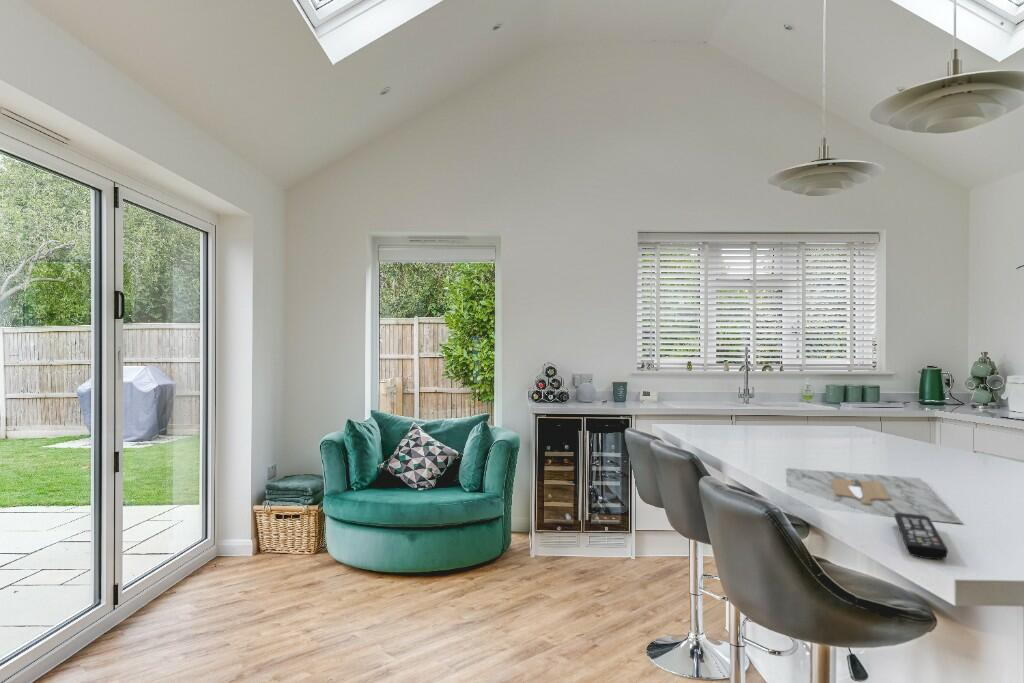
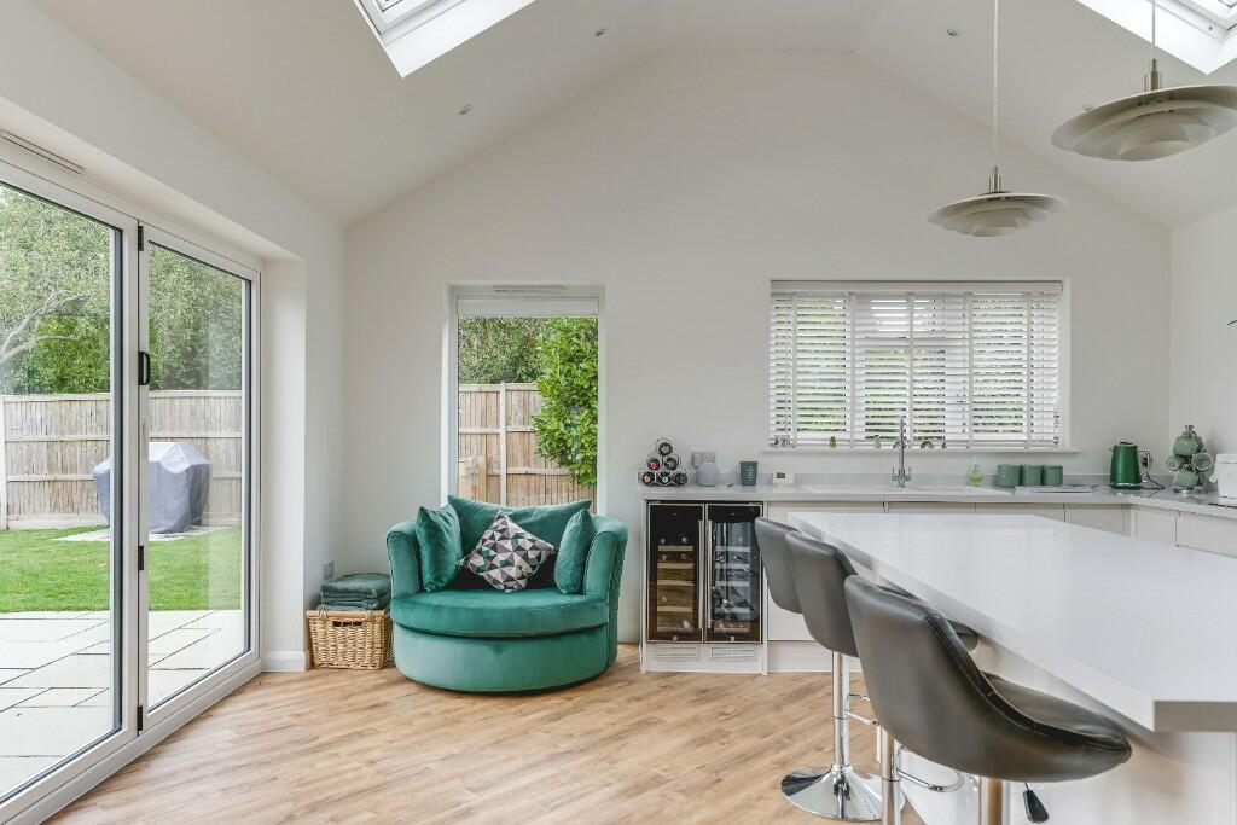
- cutting board [786,467,964,525]
- remote control [894,513,949,560]
